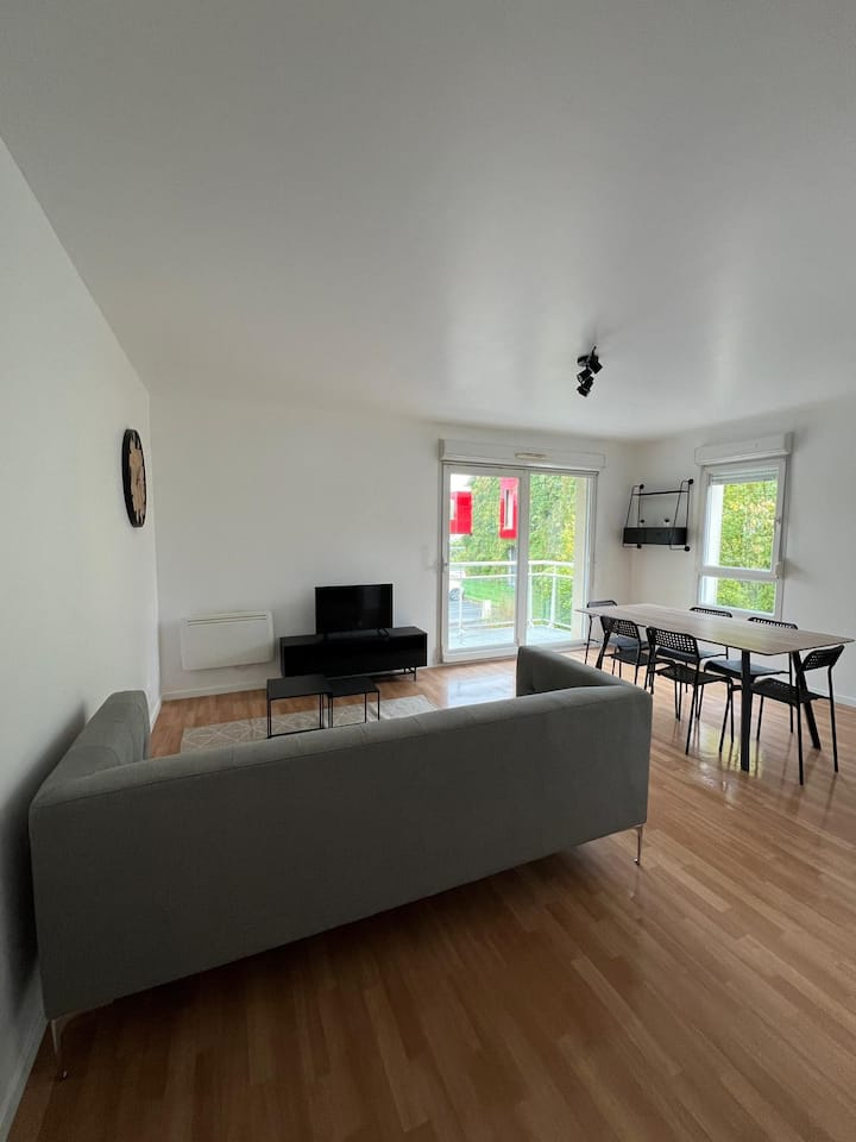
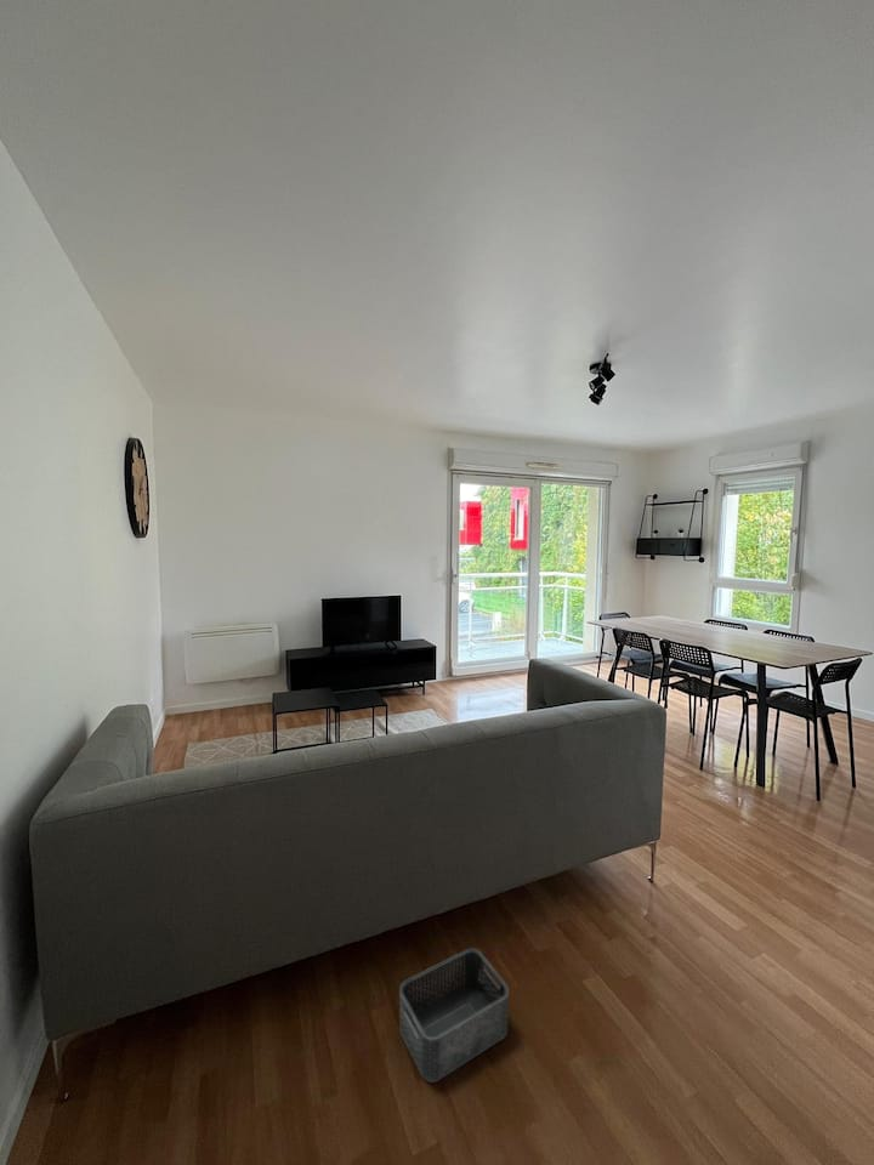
+ storage bin [398,948,510,1084]
